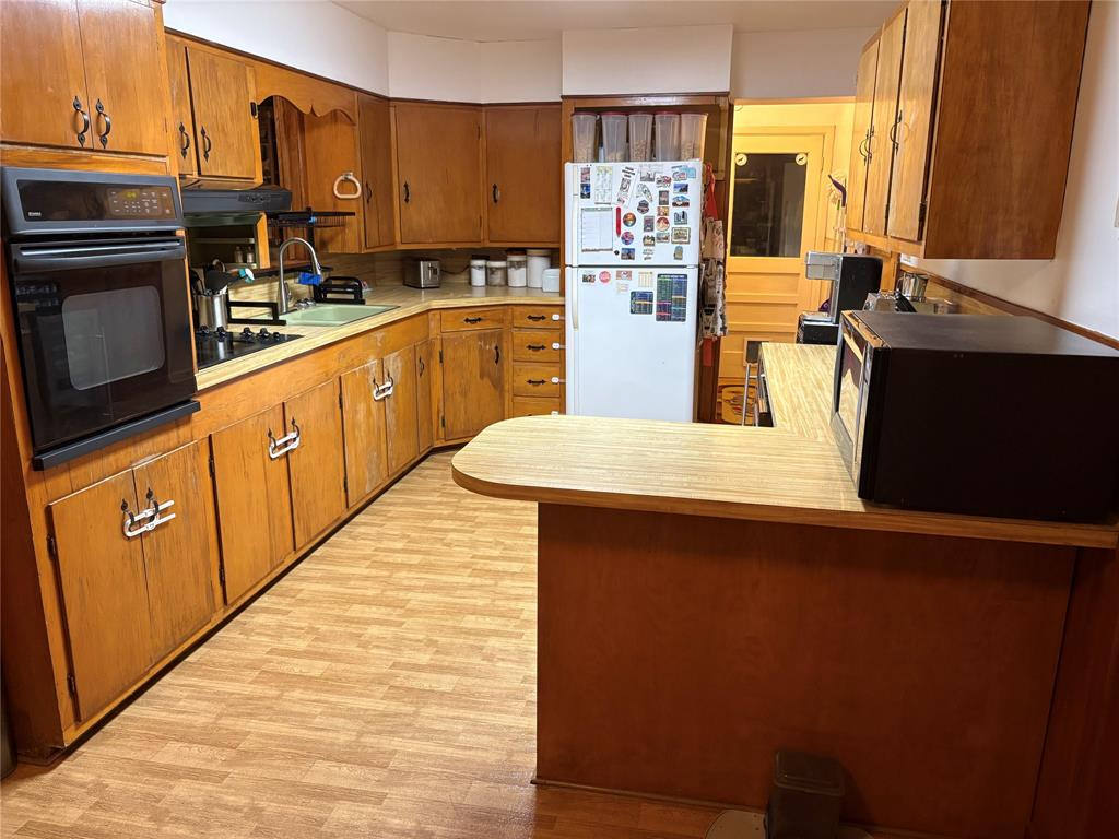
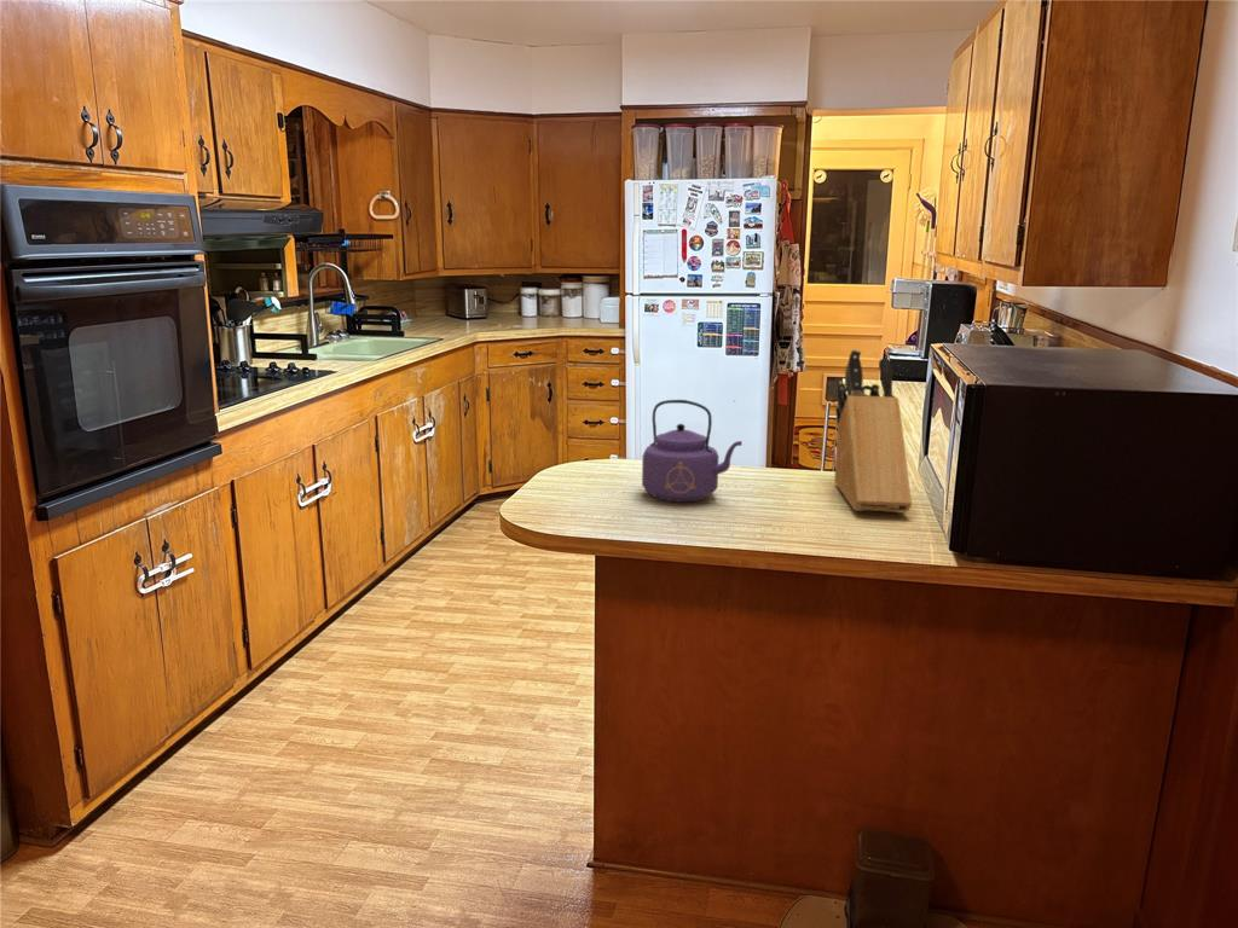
+ knife block [833,348,913,514]
+ kettle [641,399,744,503]
